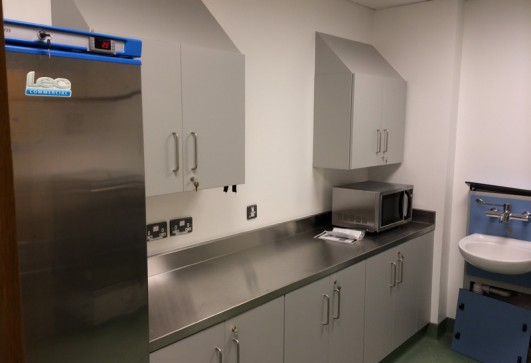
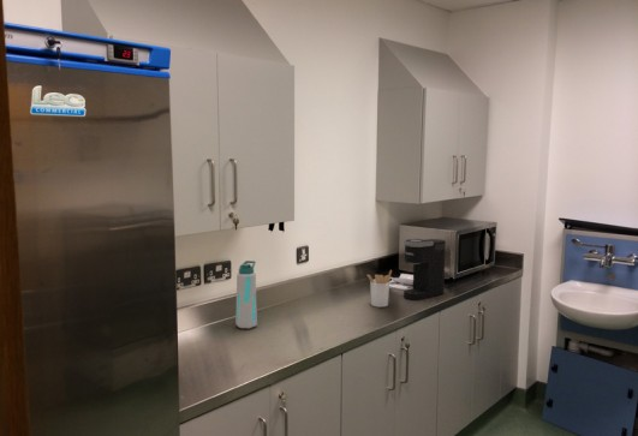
+ water bottle [234,259,258,329]
+ coffee maker [403,238,447,300]
+ utensil holder [366,269,393,309]
